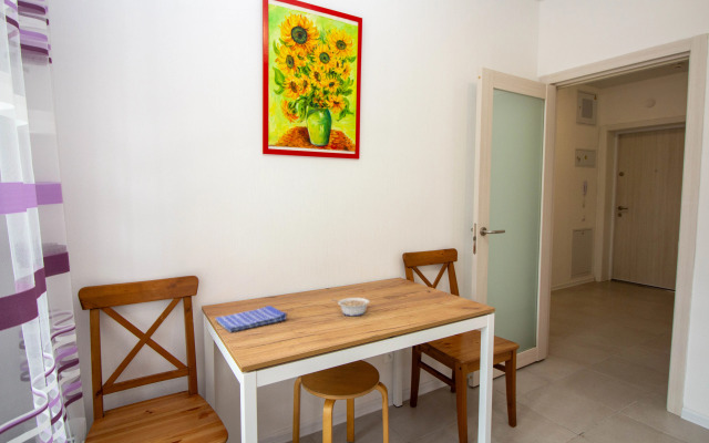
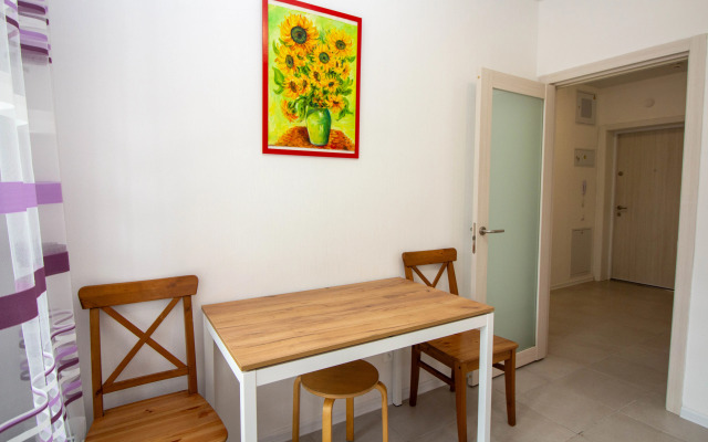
- legume [330,297,371,317]
- dish towel [214,305,288,333]
